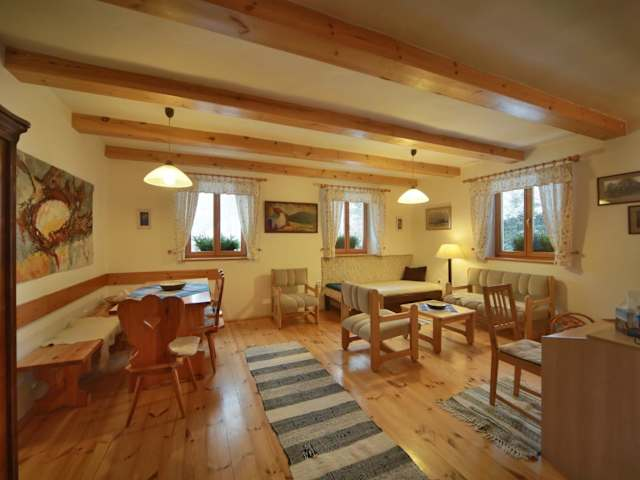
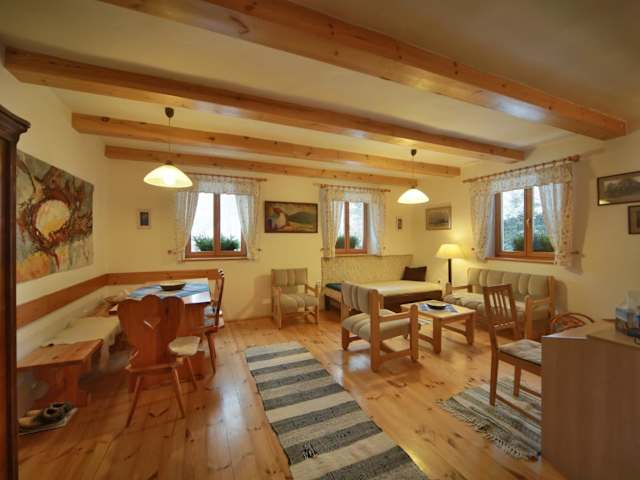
+ shoes [18,400,79,436]
